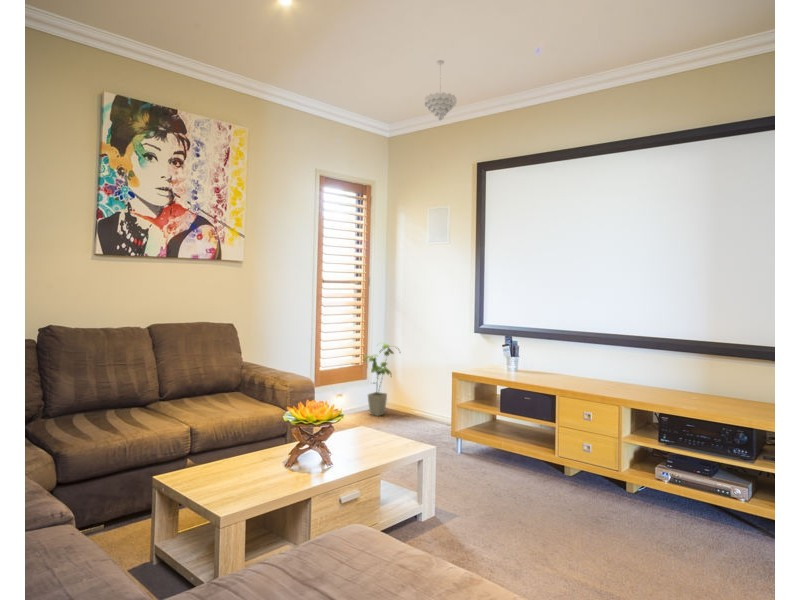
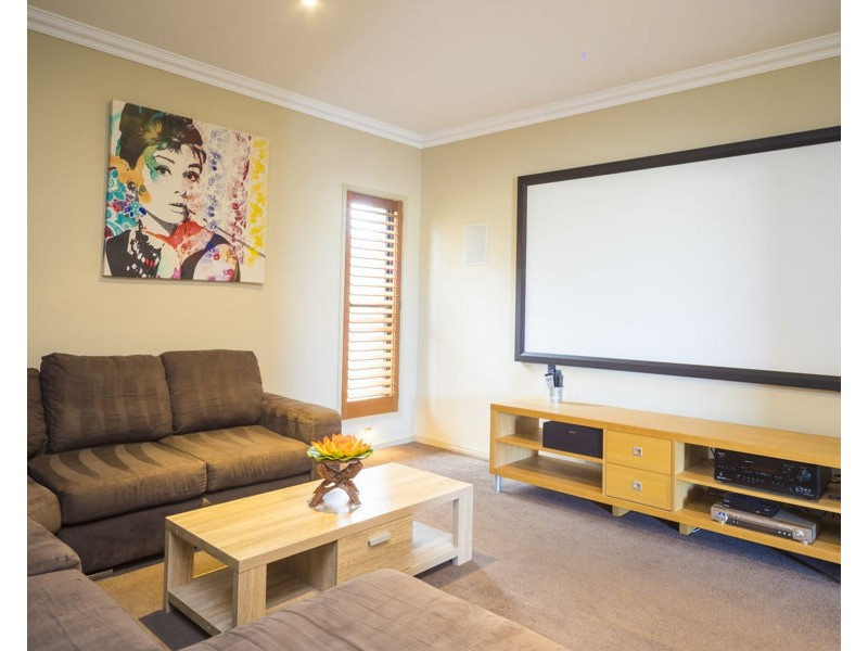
- house plant [362,342,402,417]
- pendant light [423,59,458,121]
